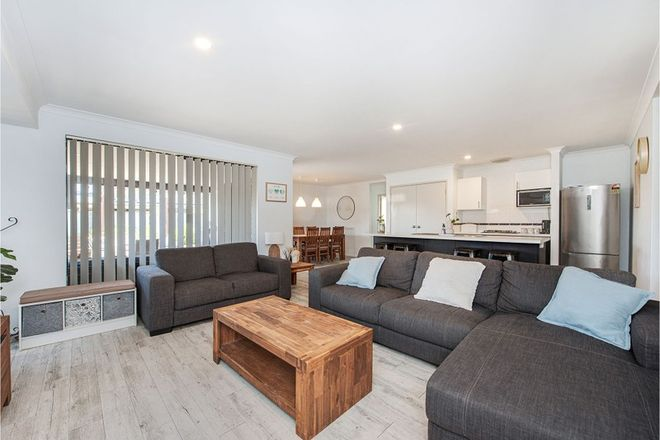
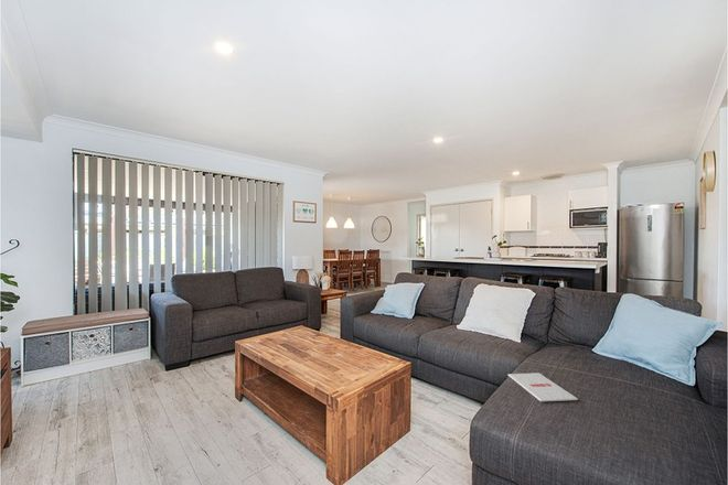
+ magazine [507,371,579,402]
